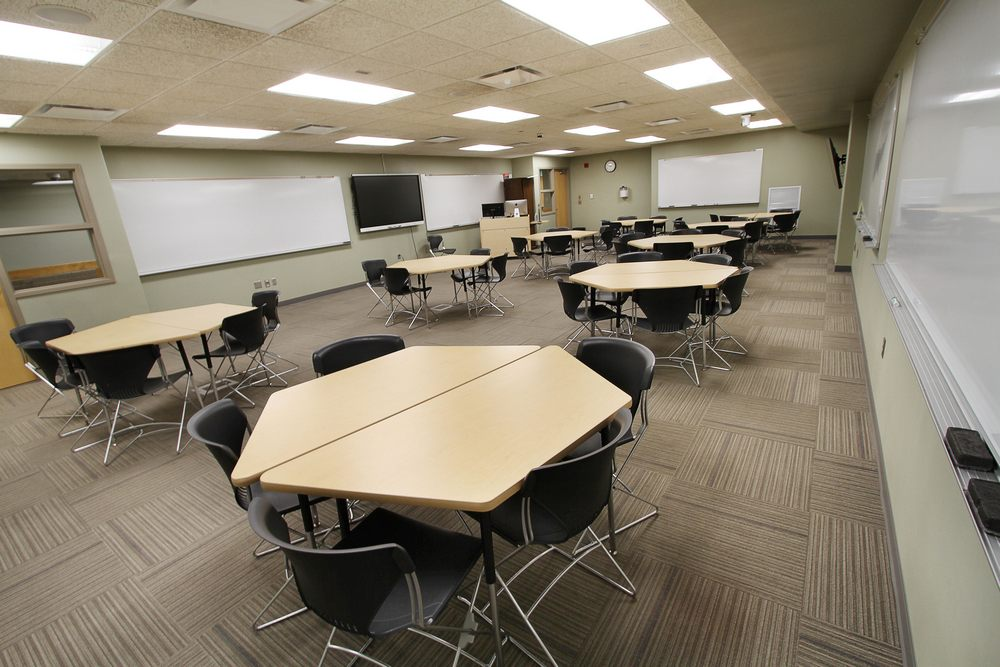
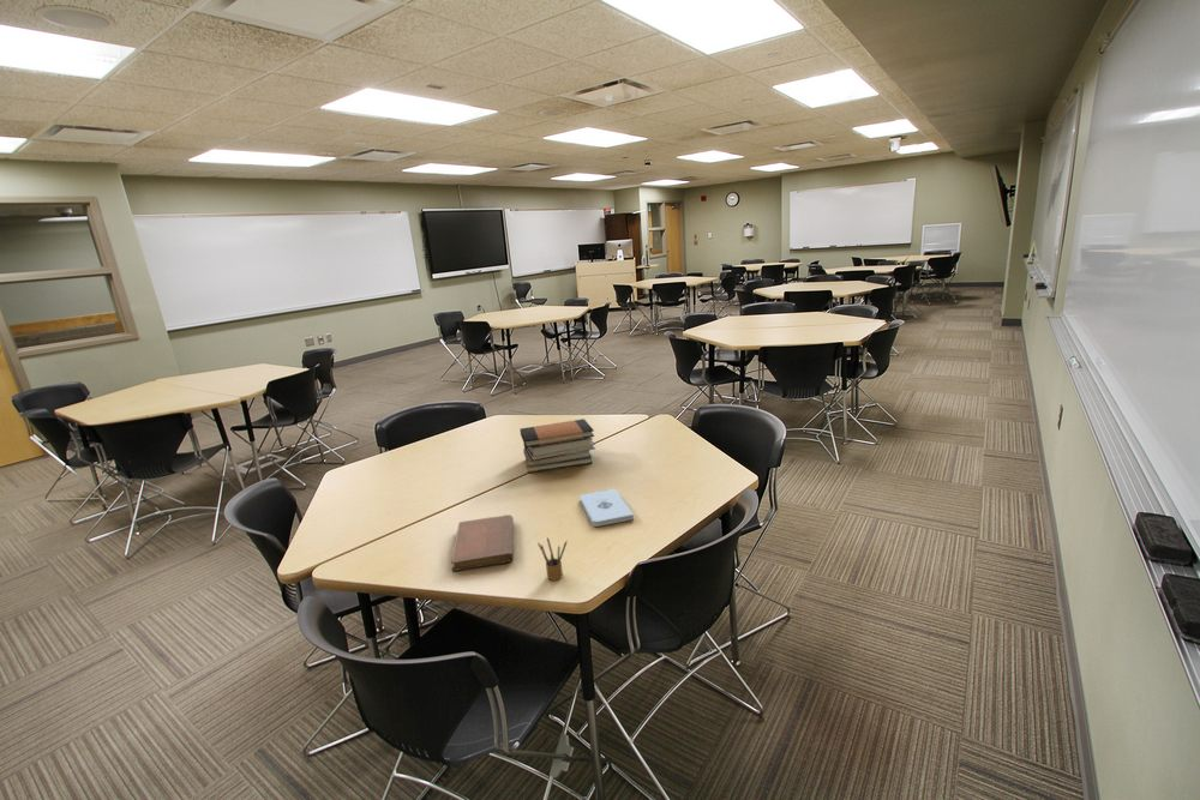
+ book stack [518,417,596,474]
+ pencil box [536,536,568,582]
+ notebook [450,513,514,572]
+ notepad [578,488,635,528]
